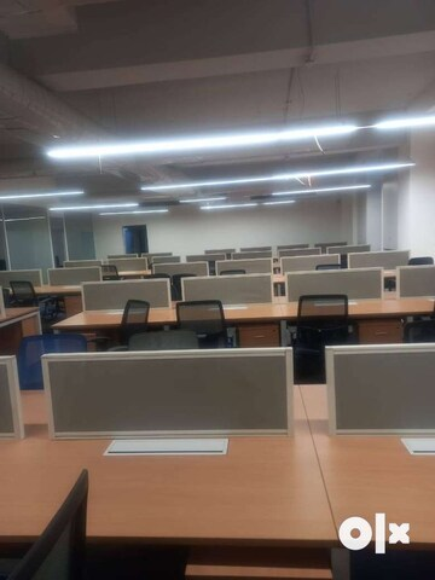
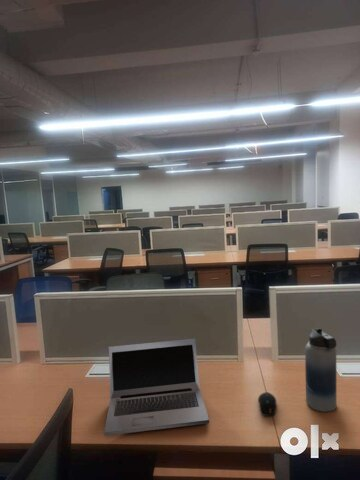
+ computer mouse [257,391,277,417]
+ laptop [103,338,210,437]
+ water bottle [304,328,337,413]
